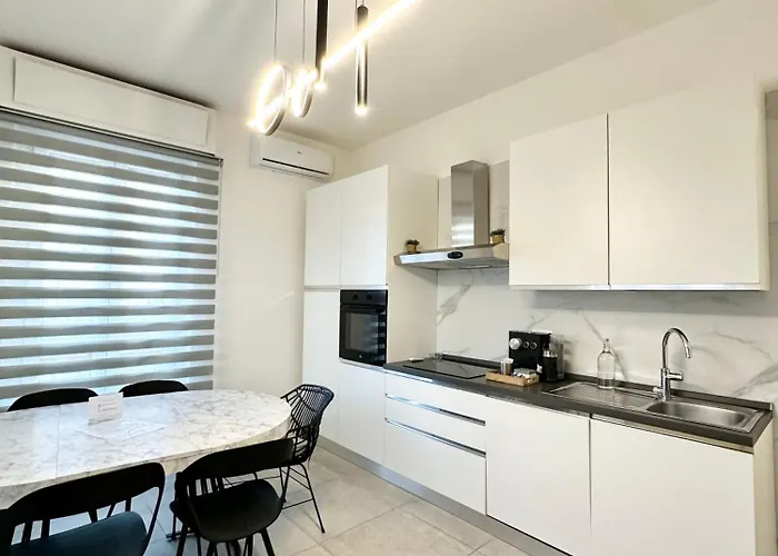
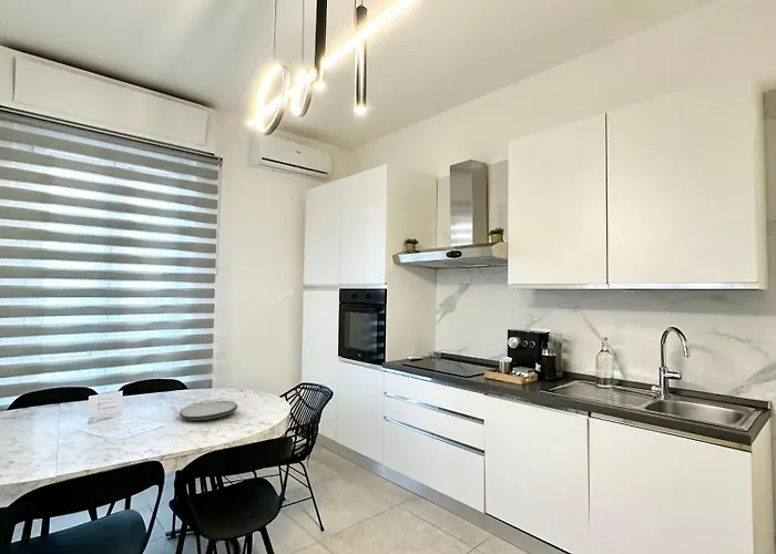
+ plate [178,400,238,421]
